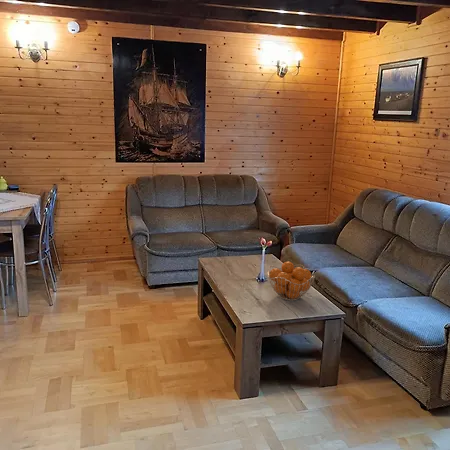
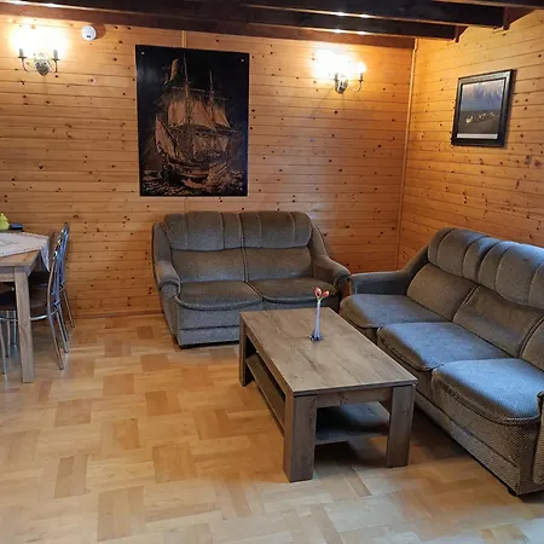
- fruit basket [267,261,316,302]
